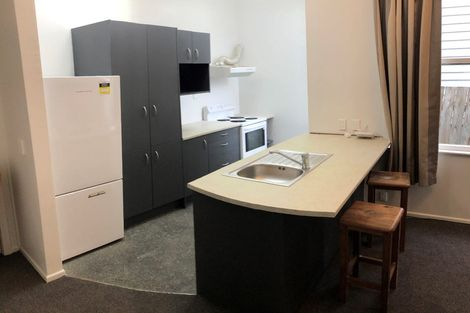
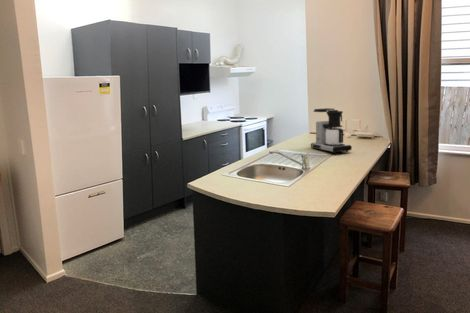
+ coffee maker [310,107,353,154]
